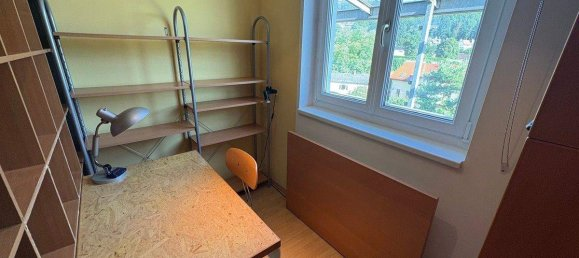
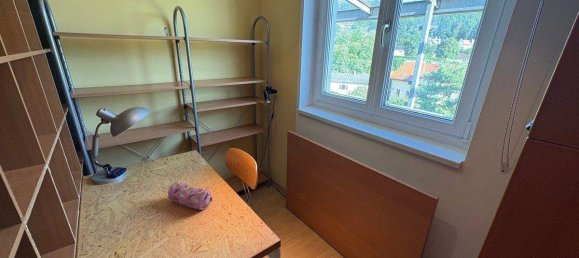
+ pencil case [167,181,213,211]
